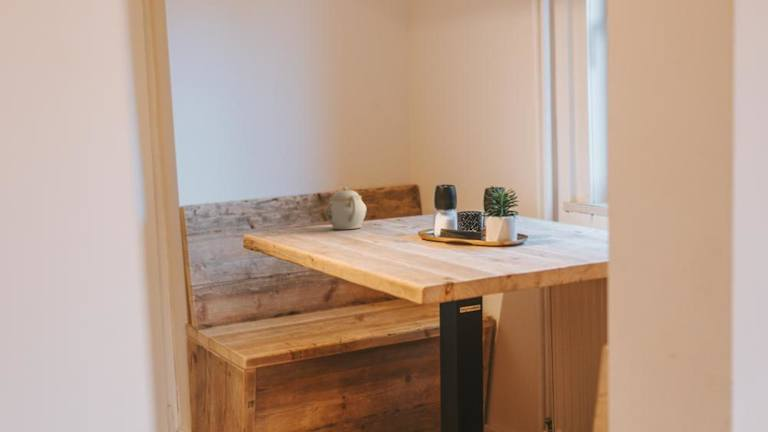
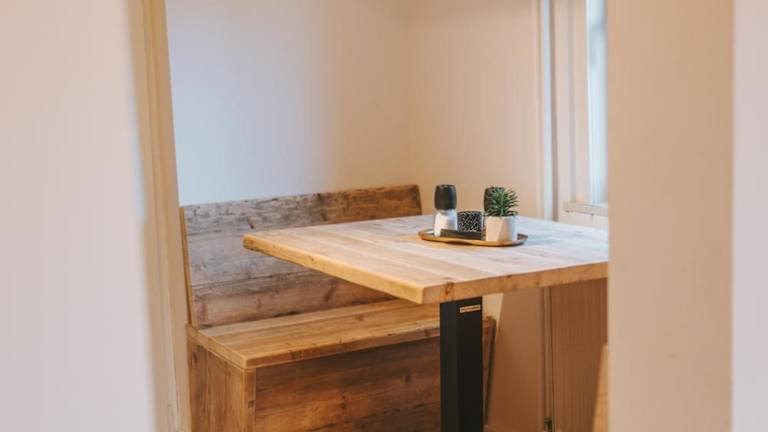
- teapot [325,186,368,230]
